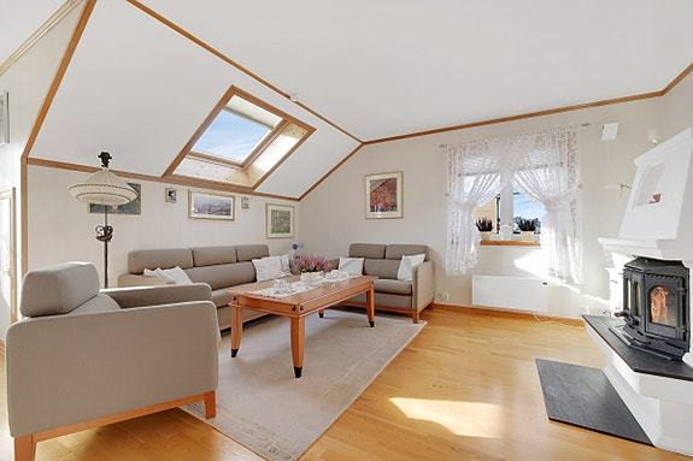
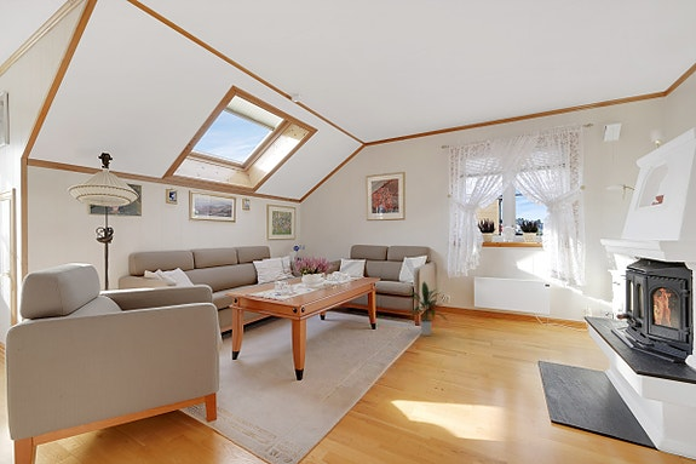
+ indoor plant [407,280,450,337]
